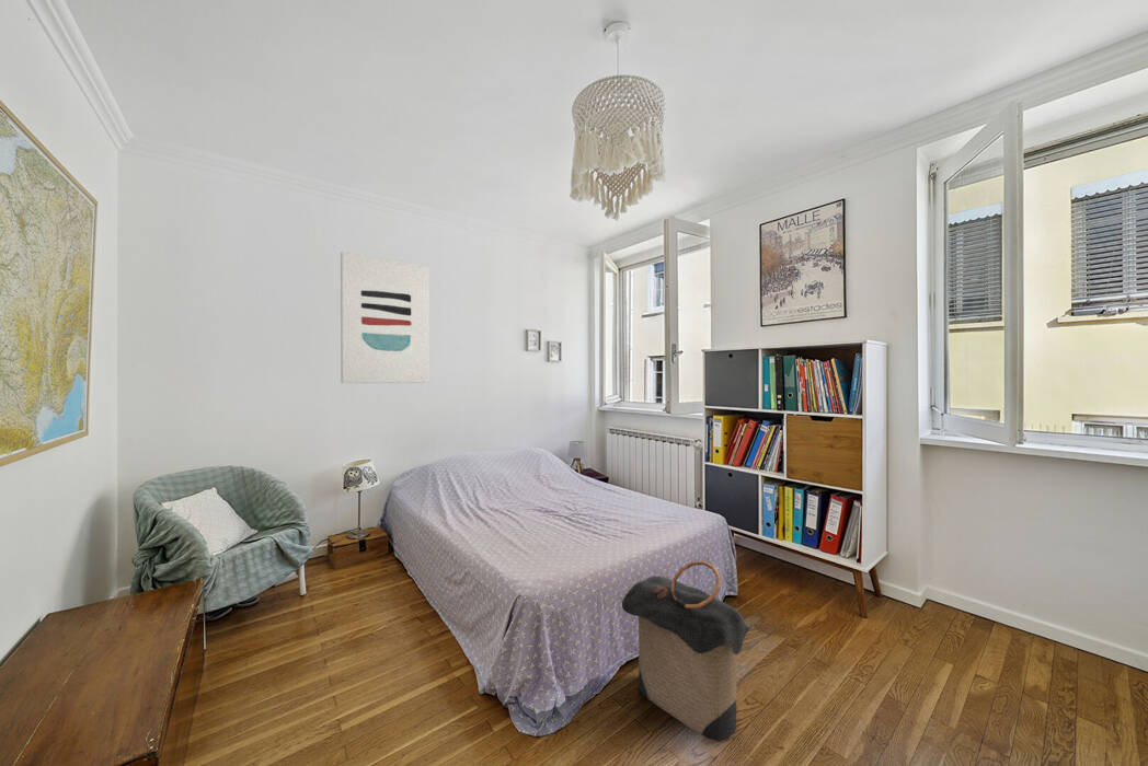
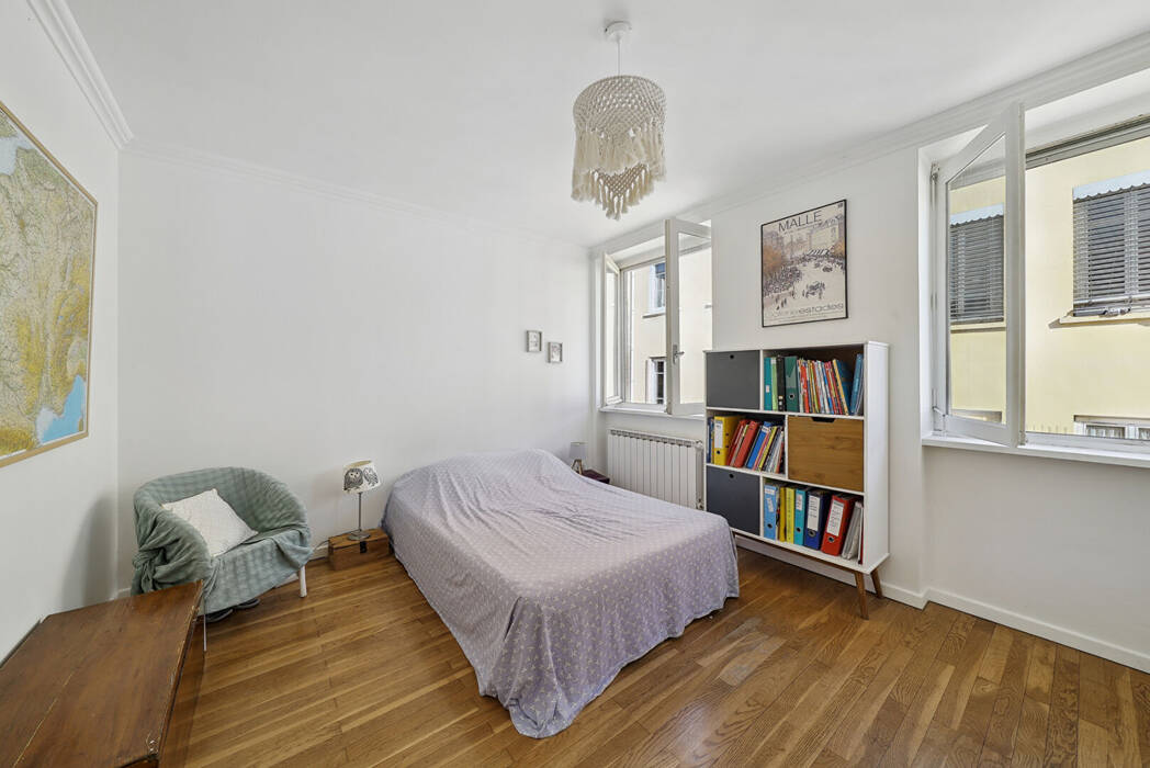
- laundry hamper [621,560,753,743]
- wall art [340,251,431,384]
